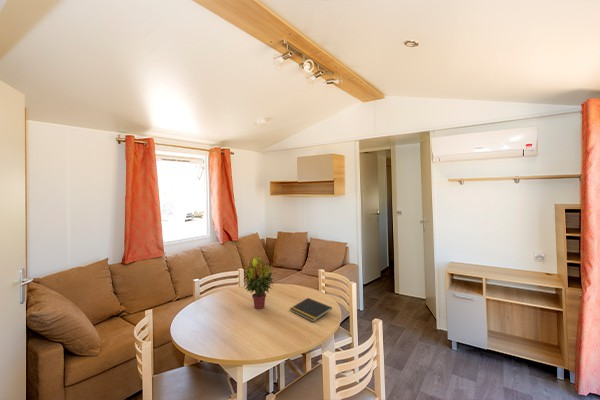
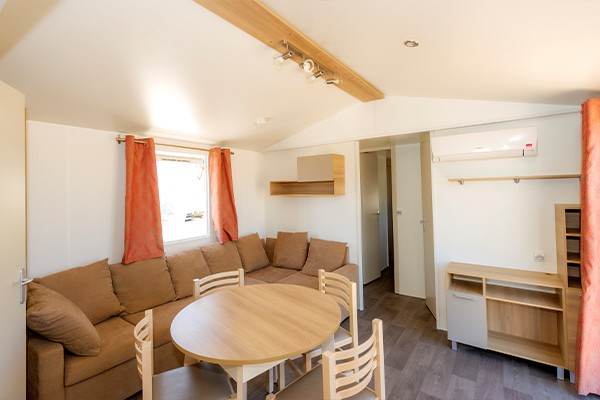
- notepad [289,297,333,323]
- potted plant [242,254,275,310]
